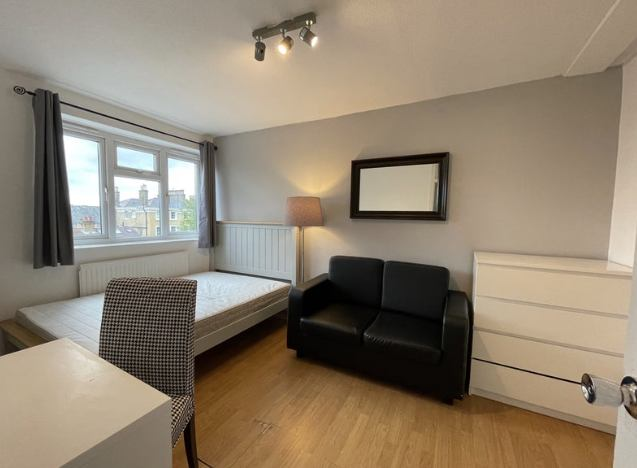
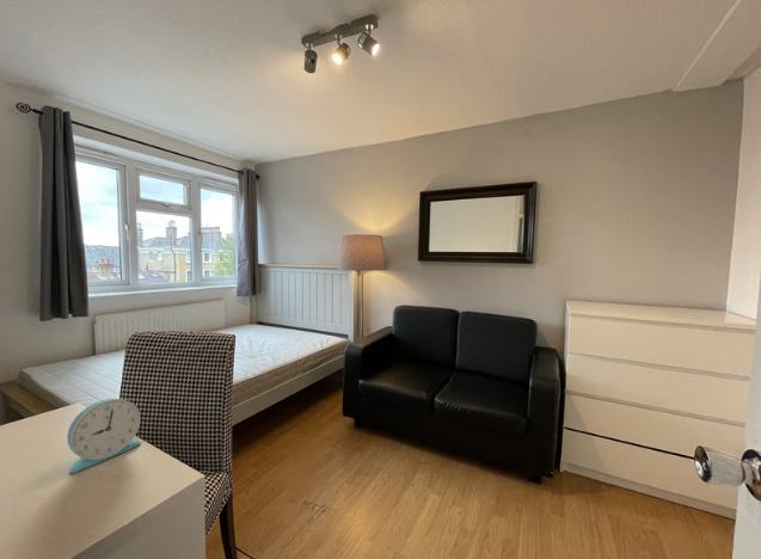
+ alarm clock [66,398,142,474]
